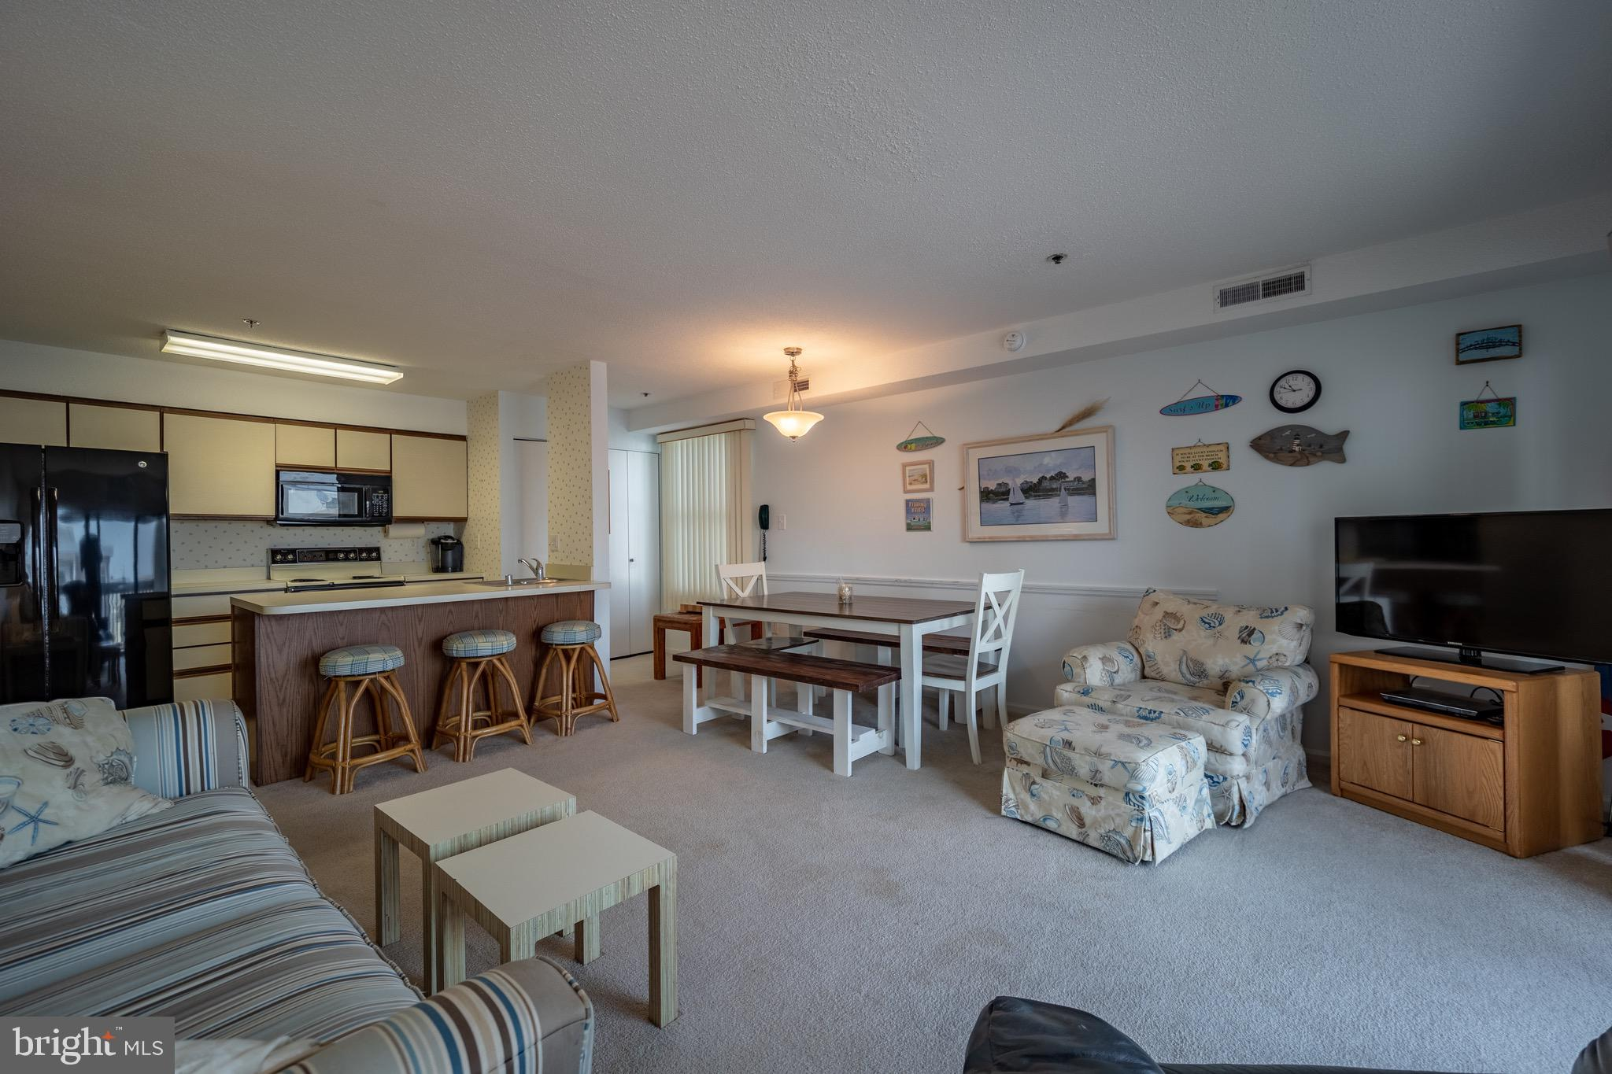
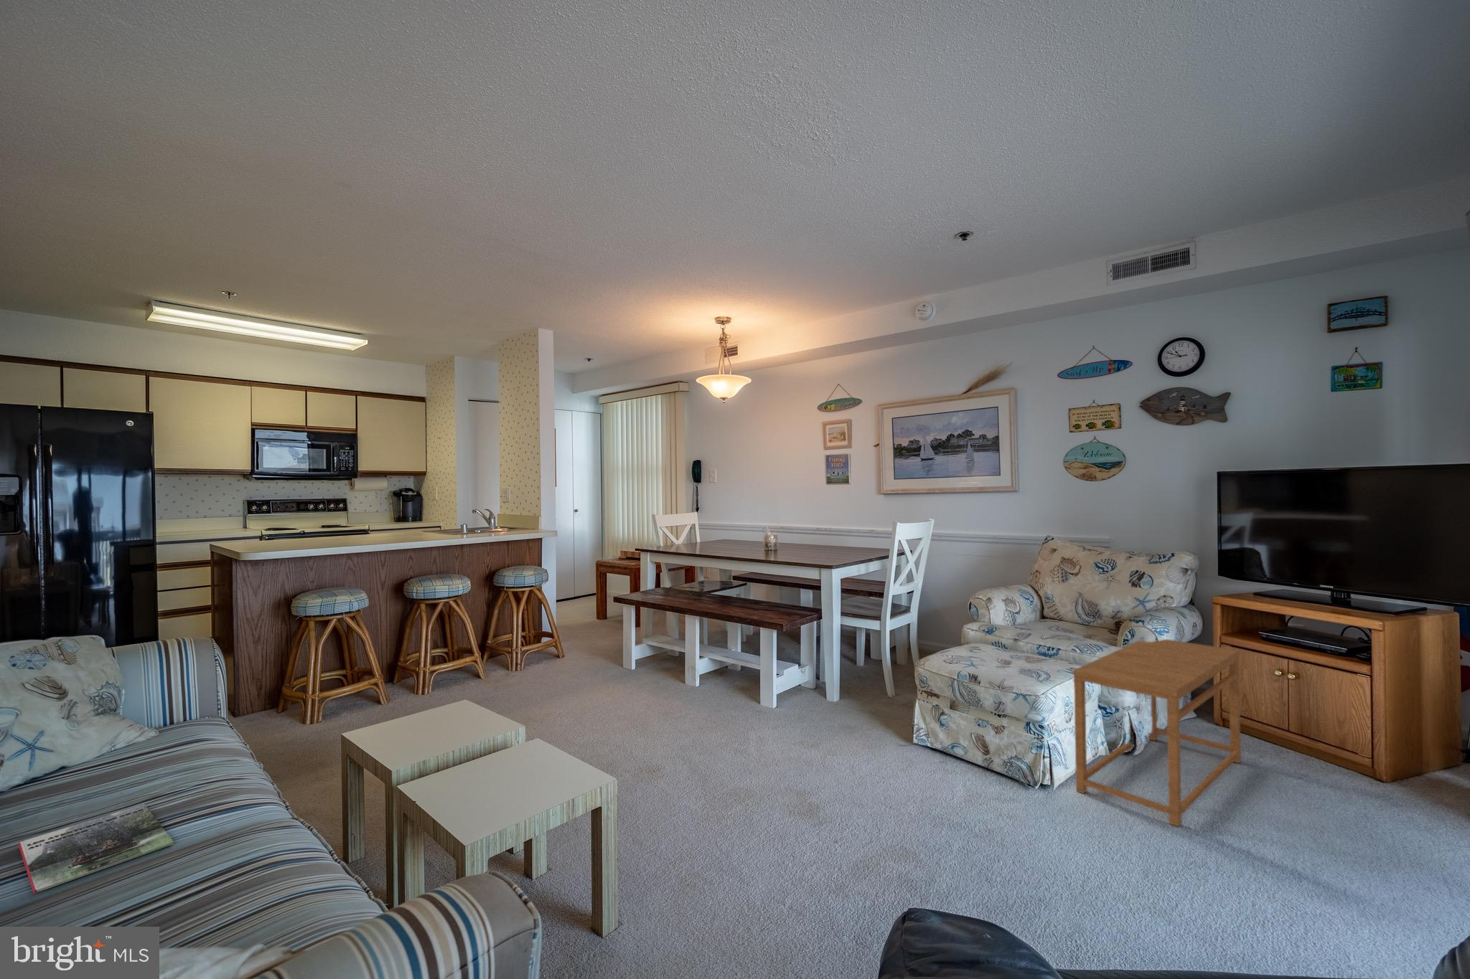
+ side table [1072,638,1242,827]
+ magazine [17,803,175,895]
